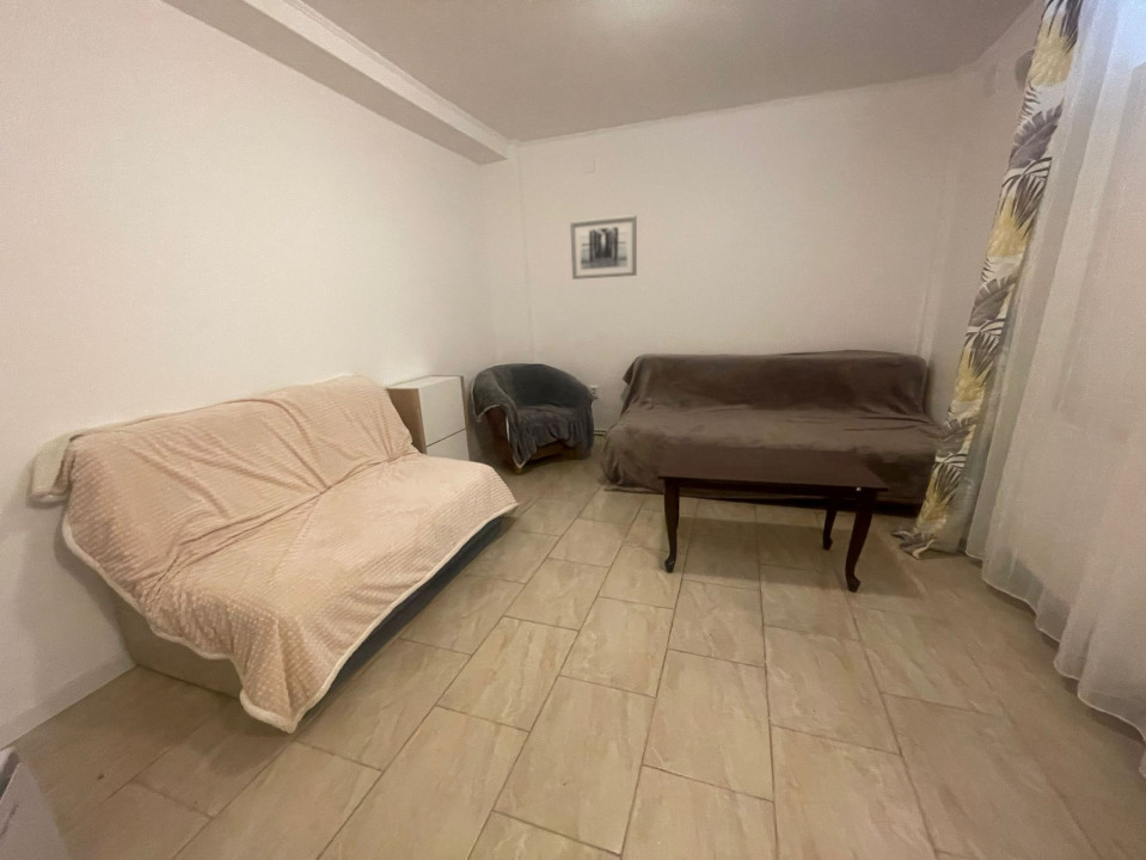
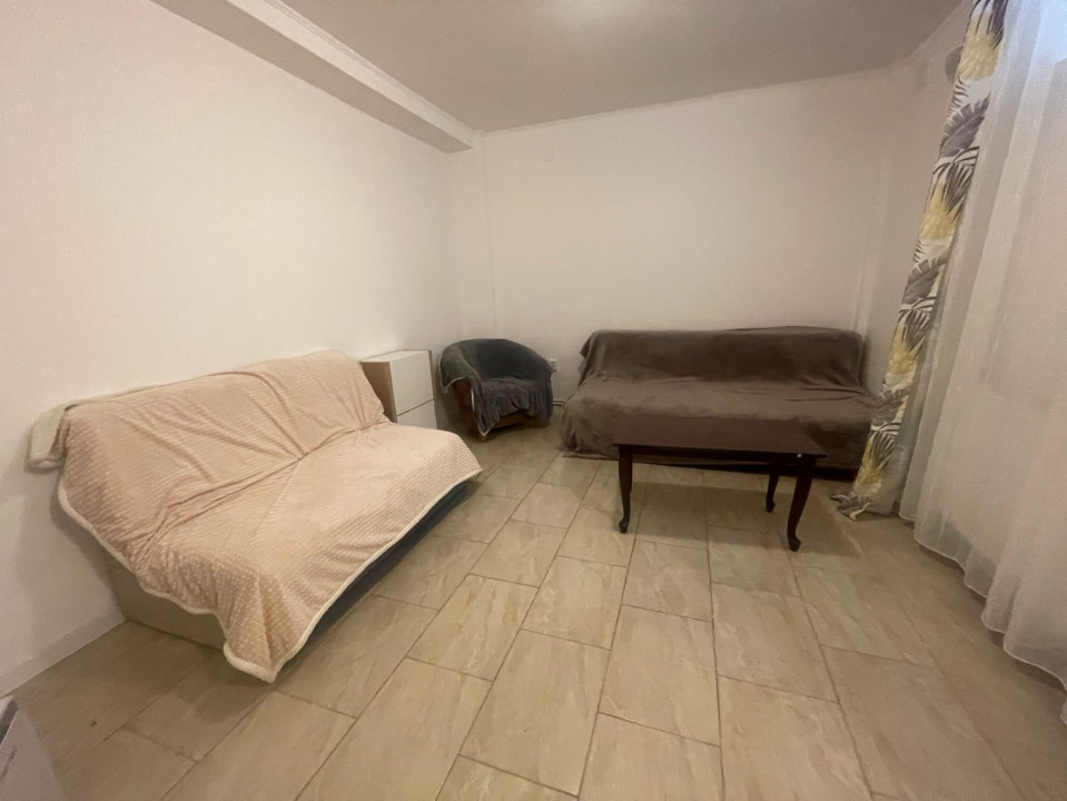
- wall art [569,214,638,281]
